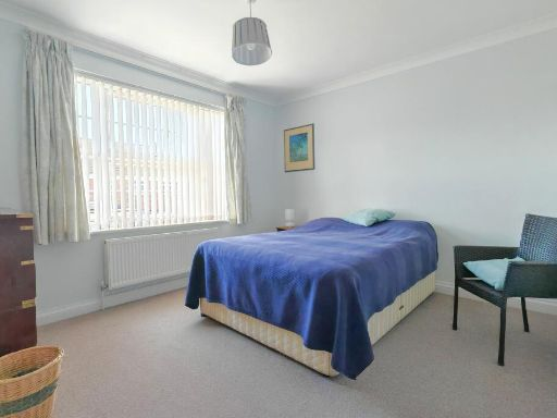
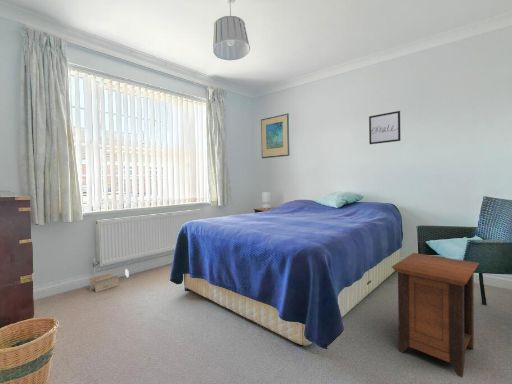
+ wall art [368,110,401,145]
+ nightstand [391,252,481,378]
+ cardboard box [88,268,130,293]
